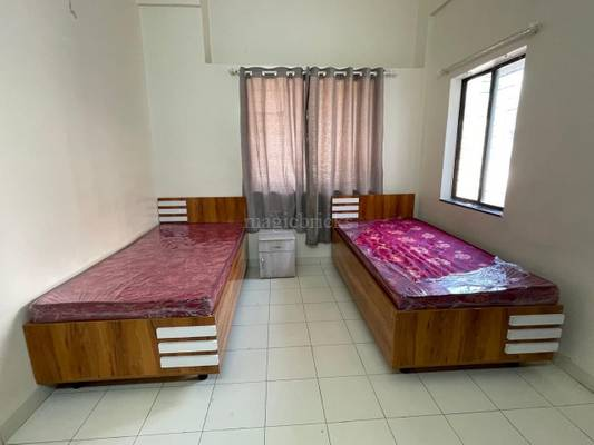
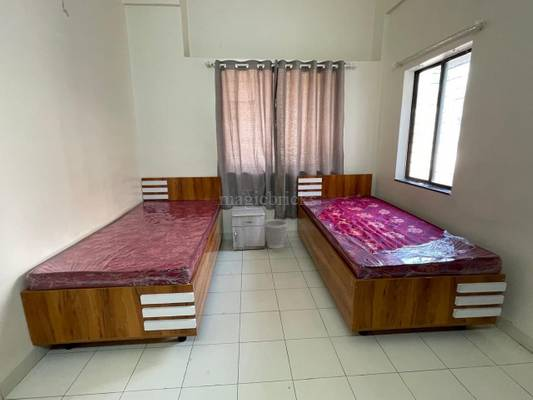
+ wastebasket [264,218,289,250]
